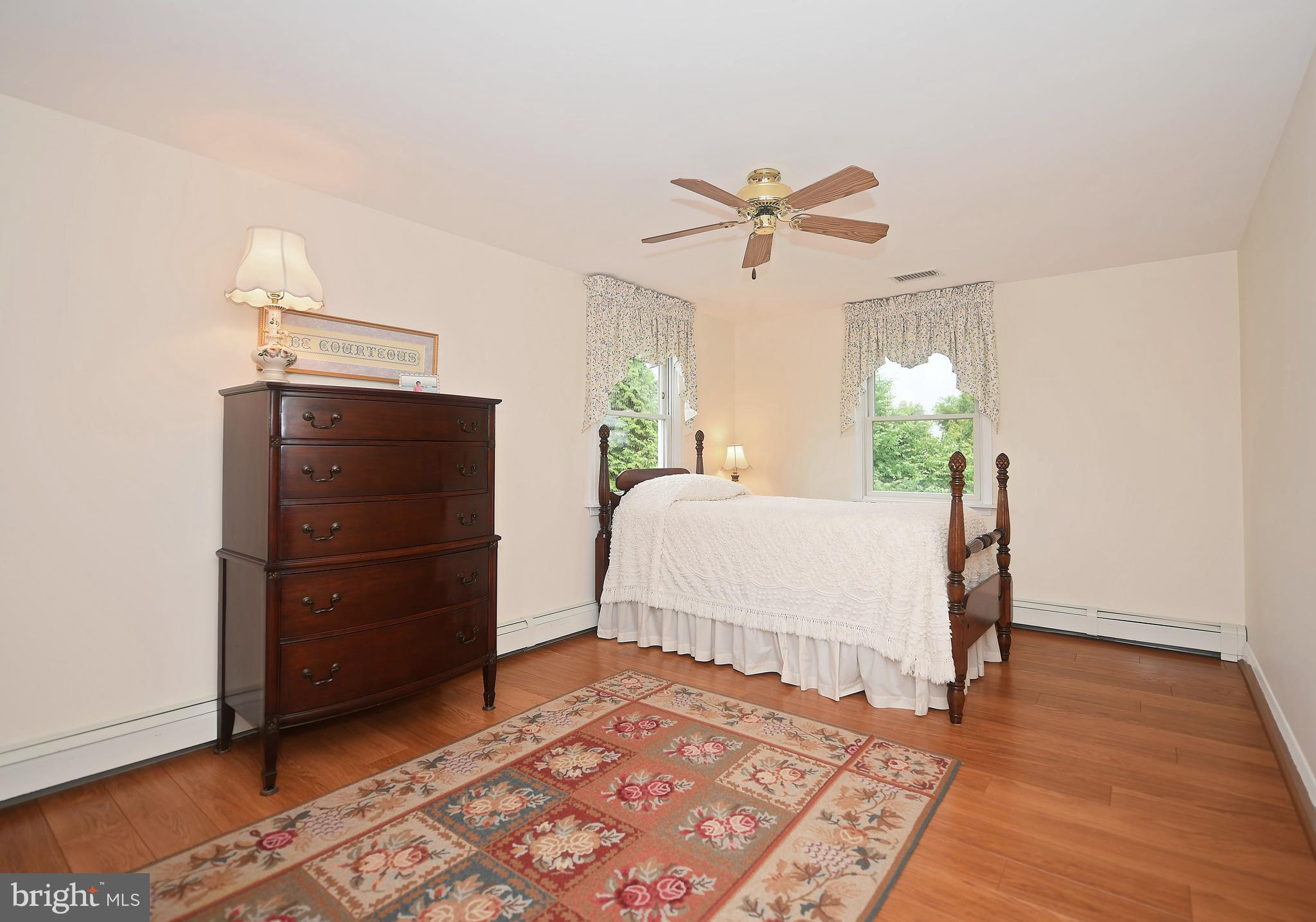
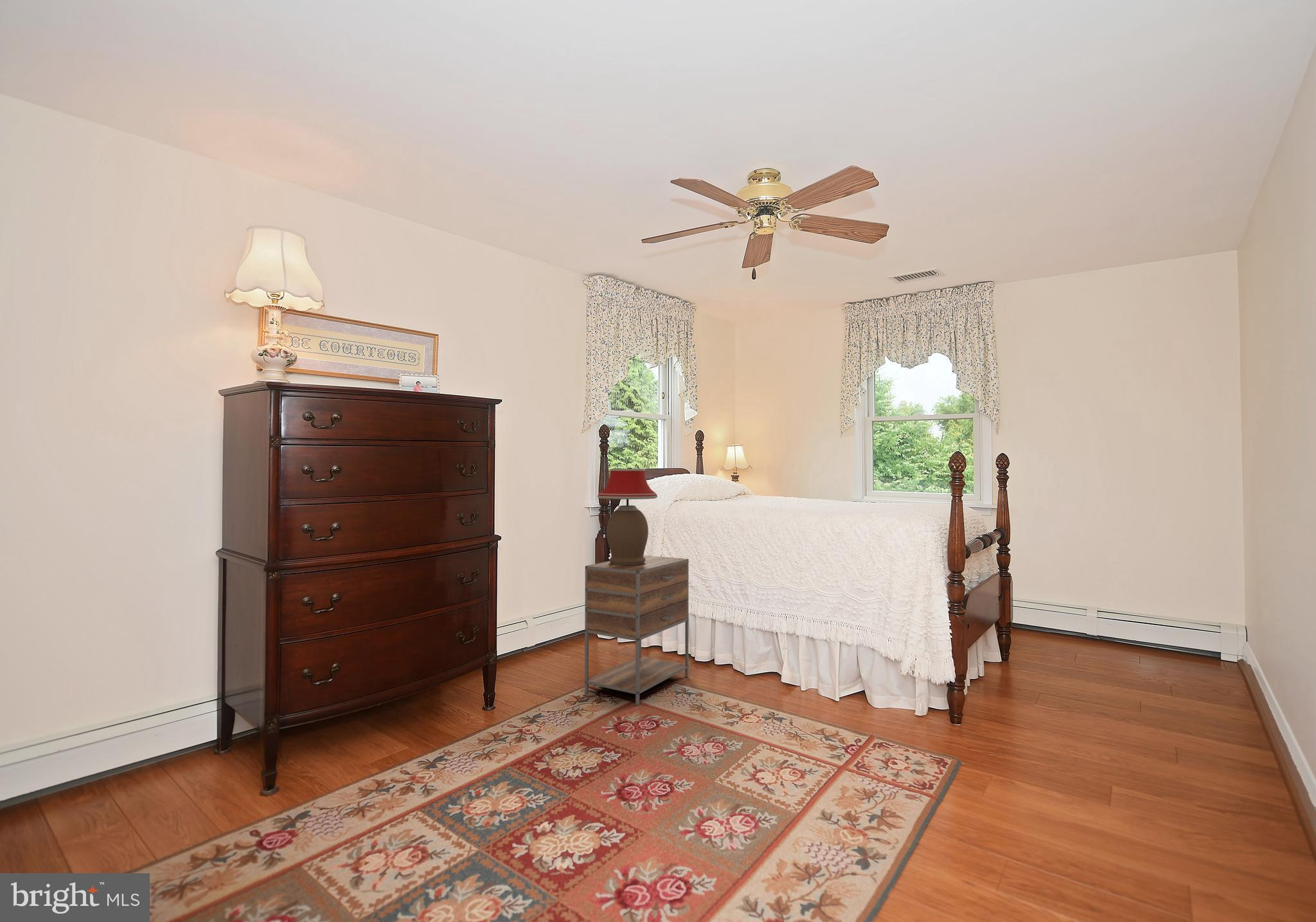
+ table lamp [597,468,658,565]
+ nightstand [584,554,689,706]
